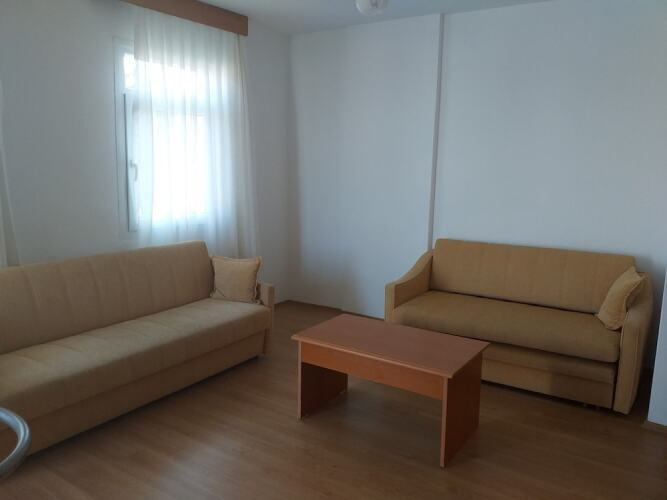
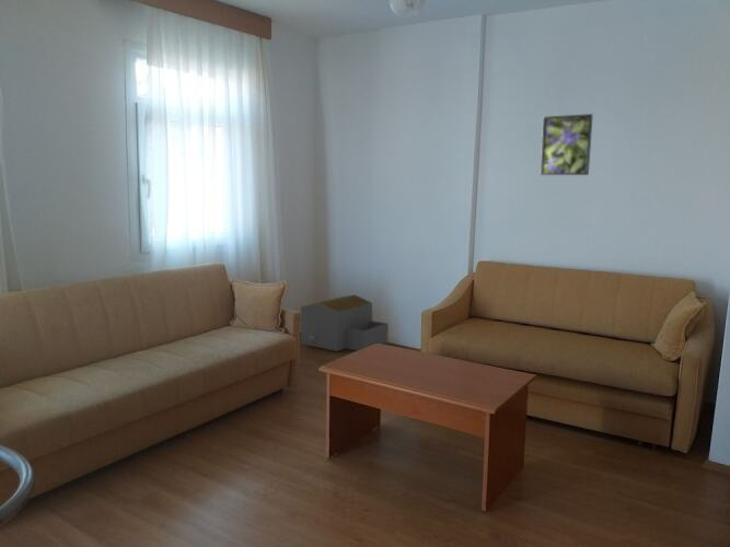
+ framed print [538,113,594,176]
+ architectural model [300,293,390,352]
